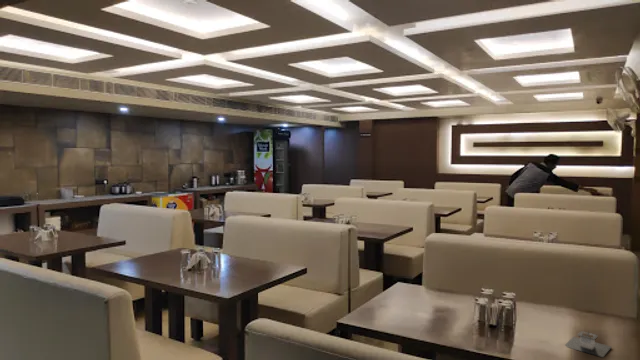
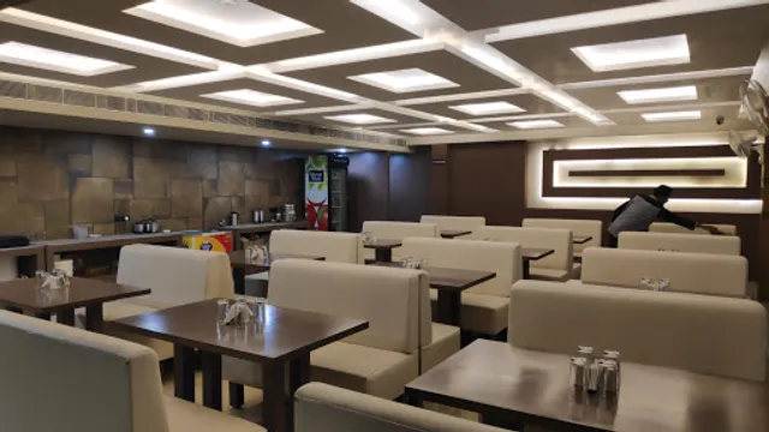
- architectural model [564,330,612,358]
